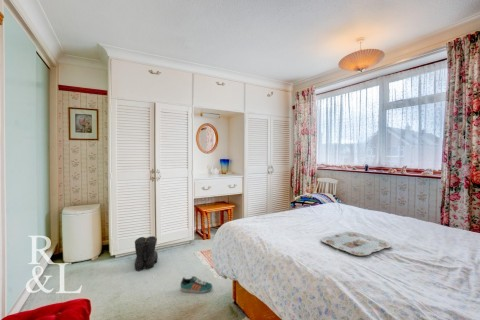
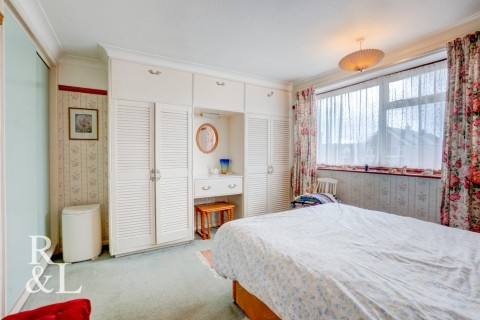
- boots [134,235,159,272]
- serving tray [320,231,393,256]
- sneaker [180,275,213,294]
